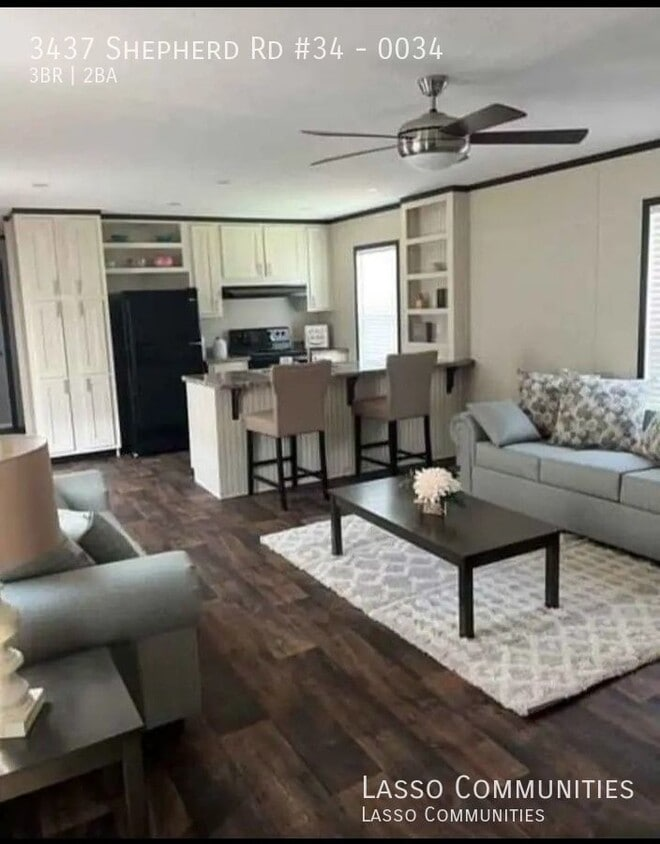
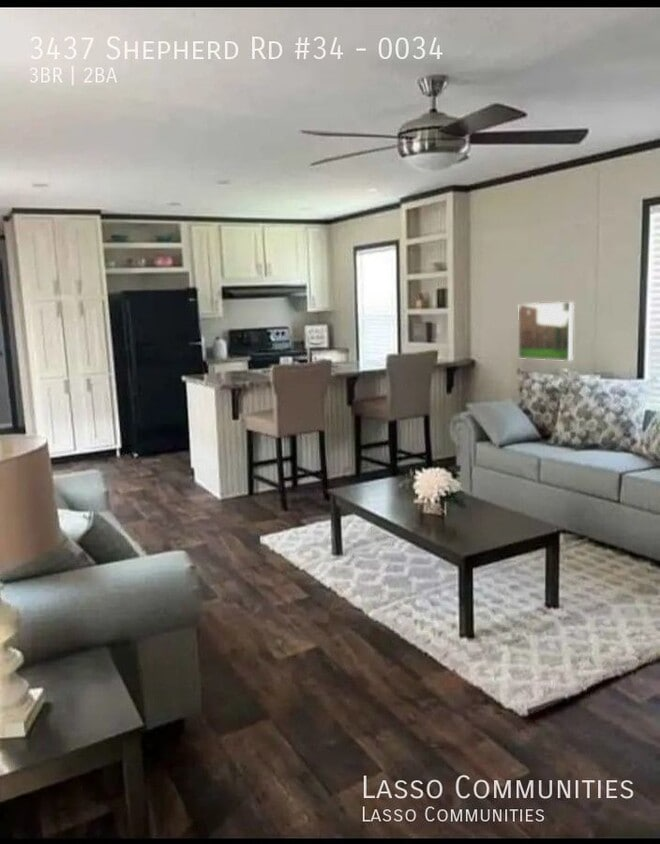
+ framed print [517,301,575,362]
